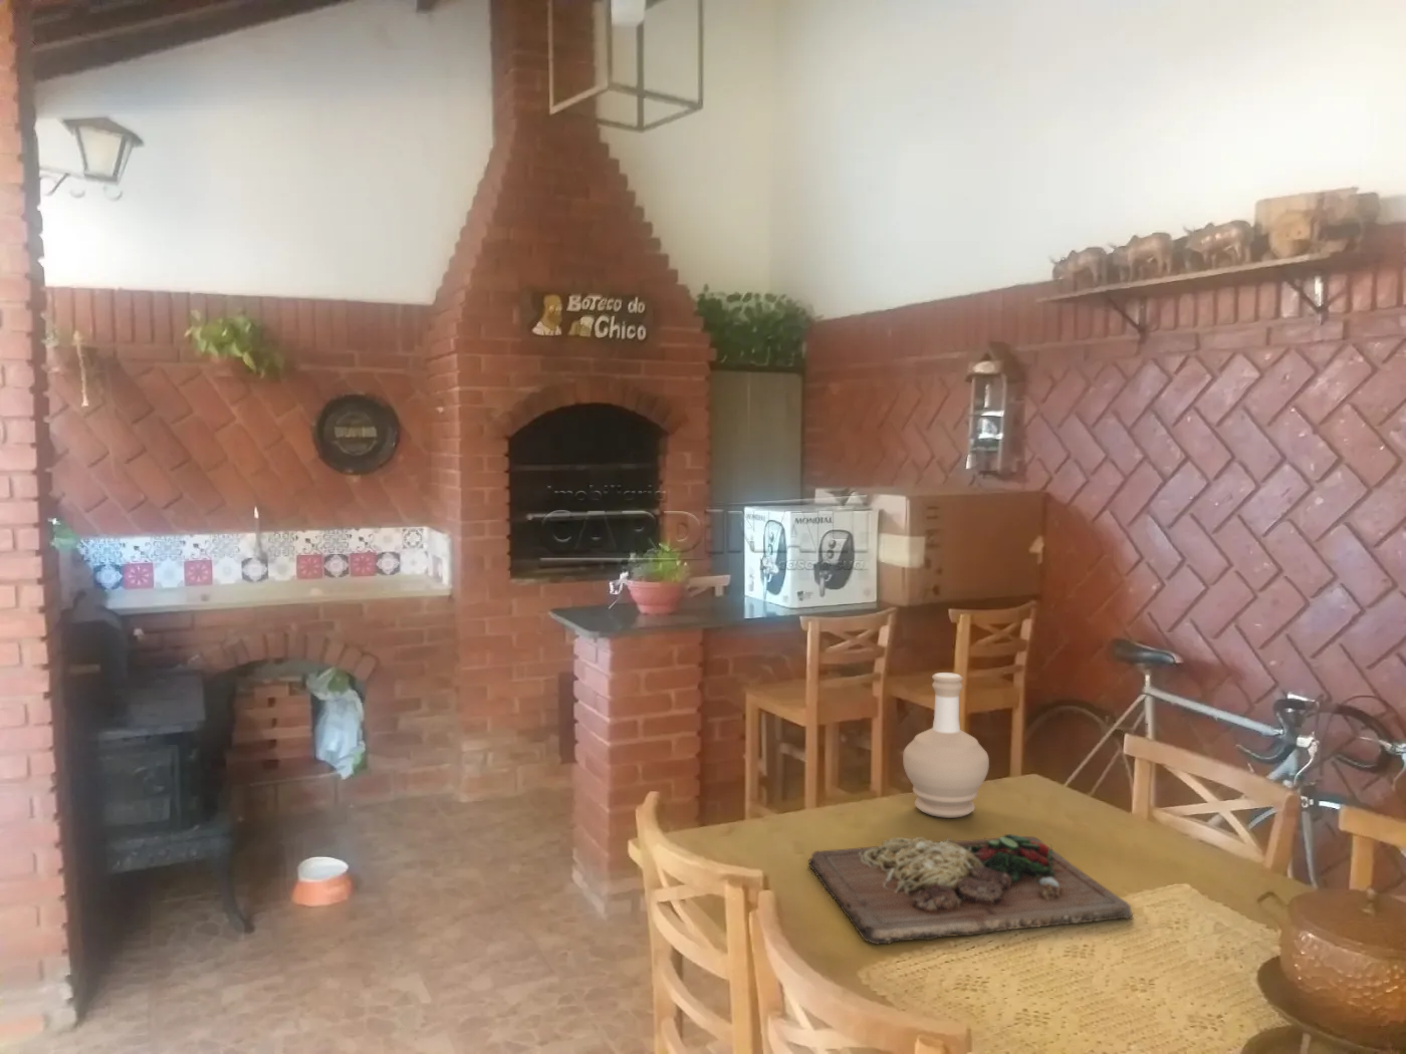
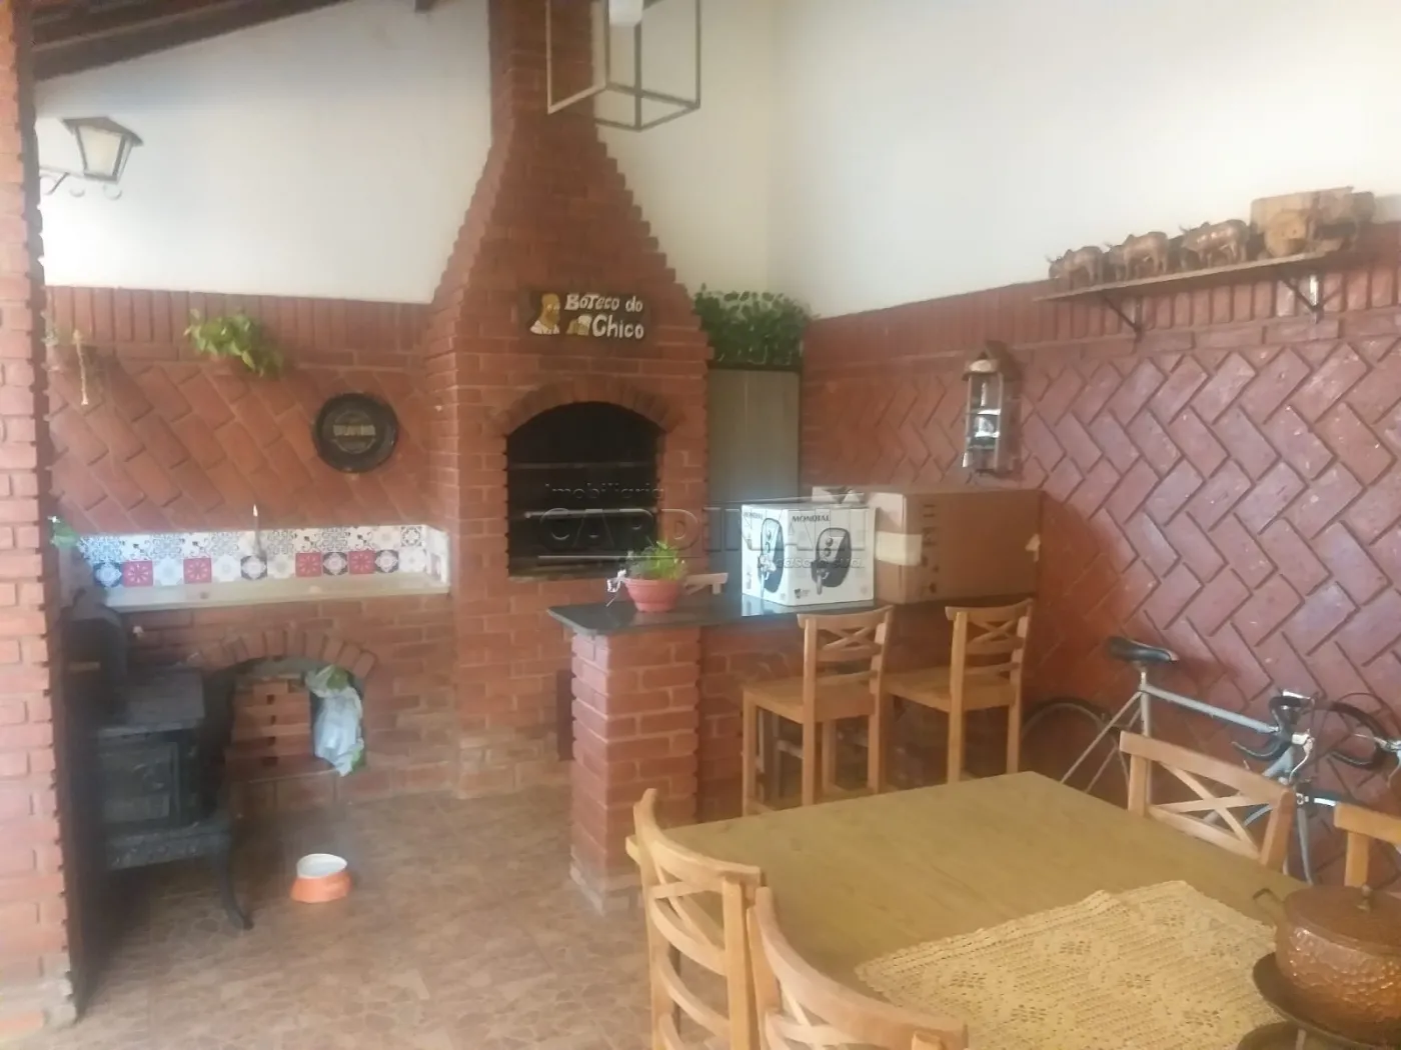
- cutting board [807,834,1135,946]
- bottle [902,672,990,819]
